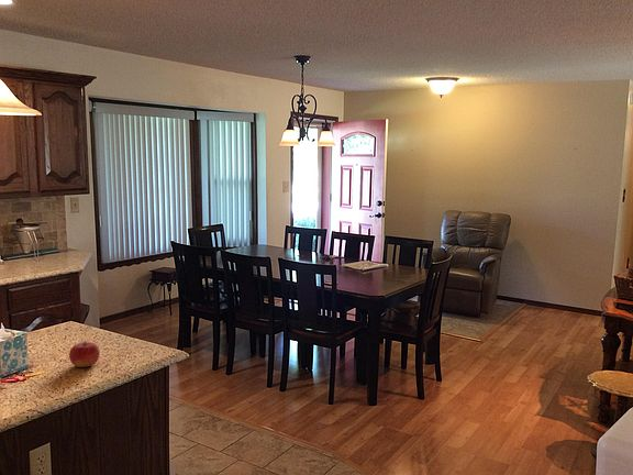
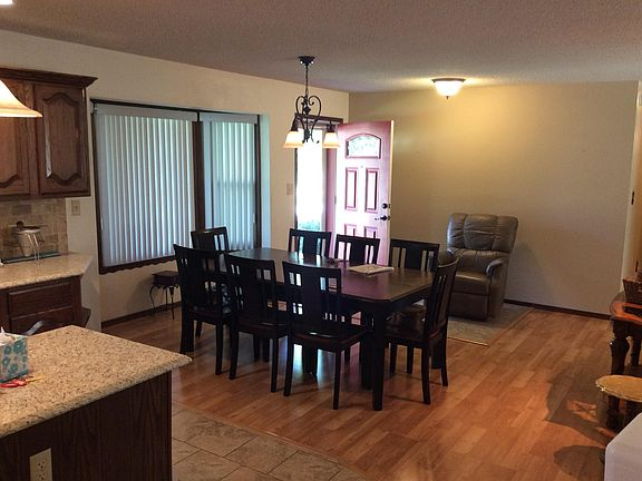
- fruit [68,340,101,368]
